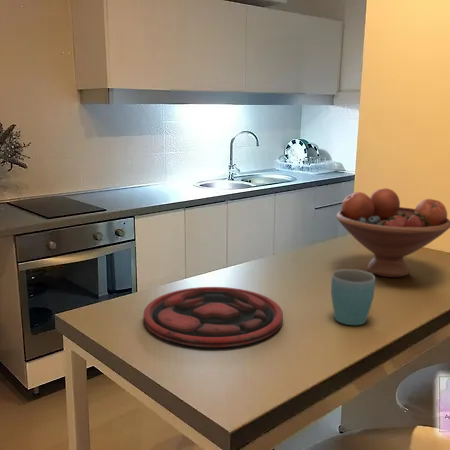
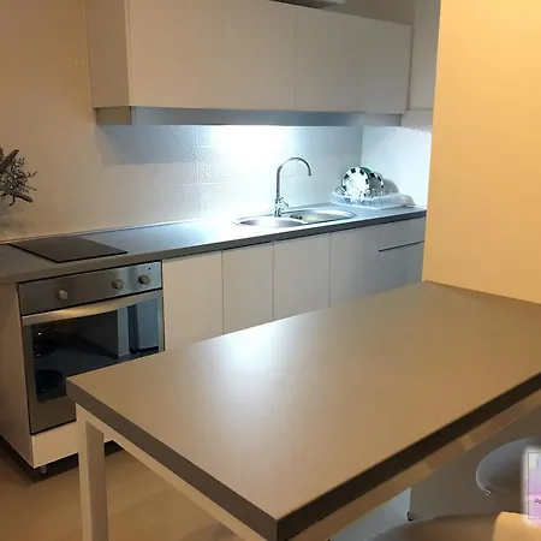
- mug [330,268,376,326]
- plate [143,286,284,348]
- fruit bowl [335,187,450,278]
